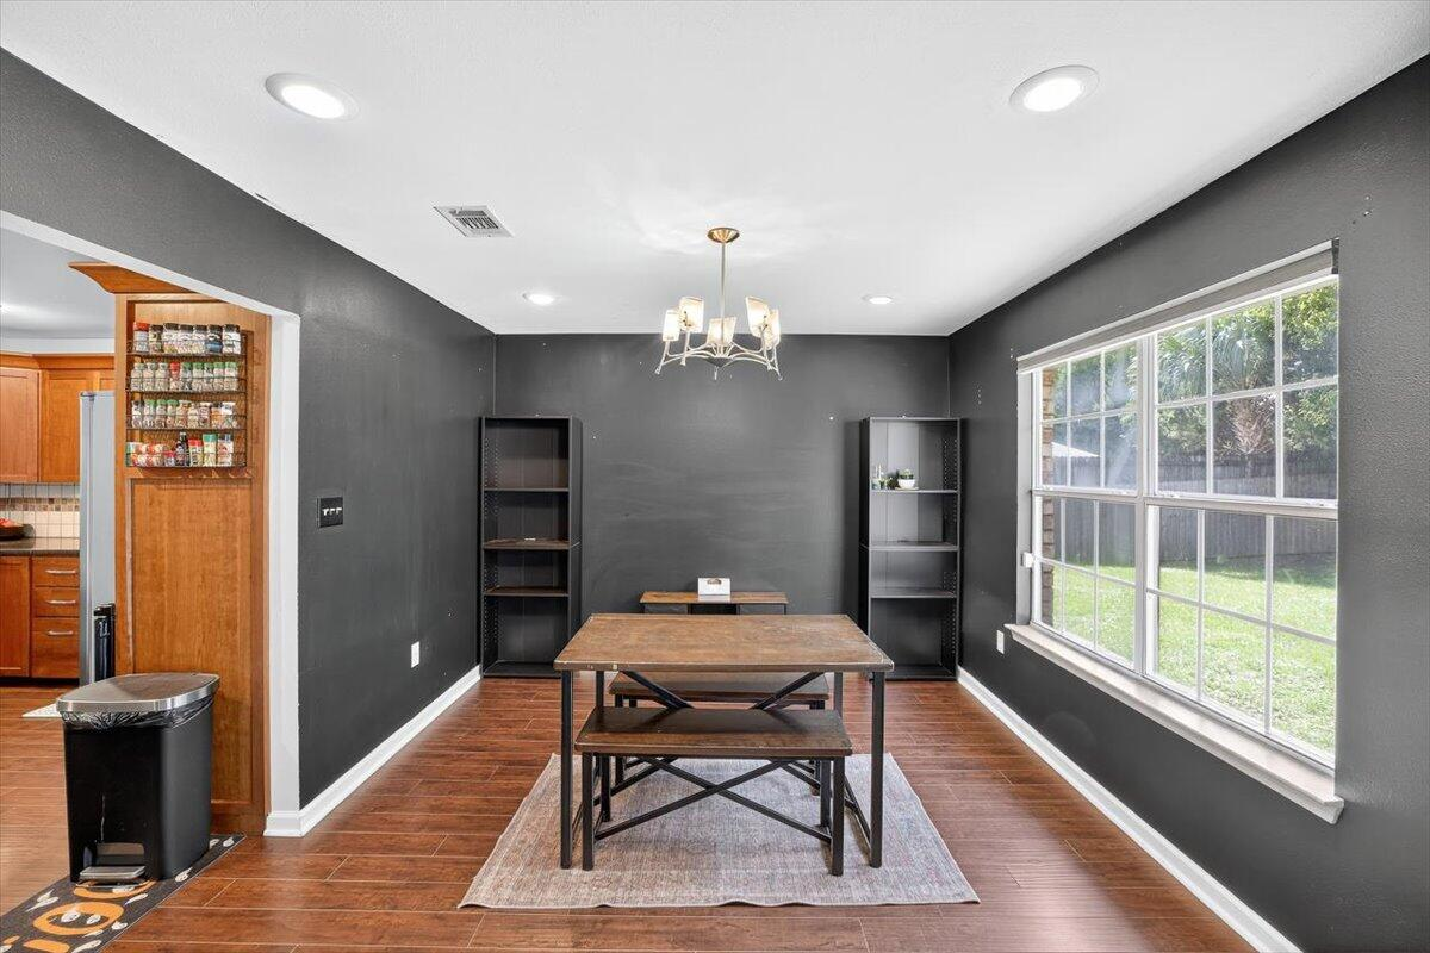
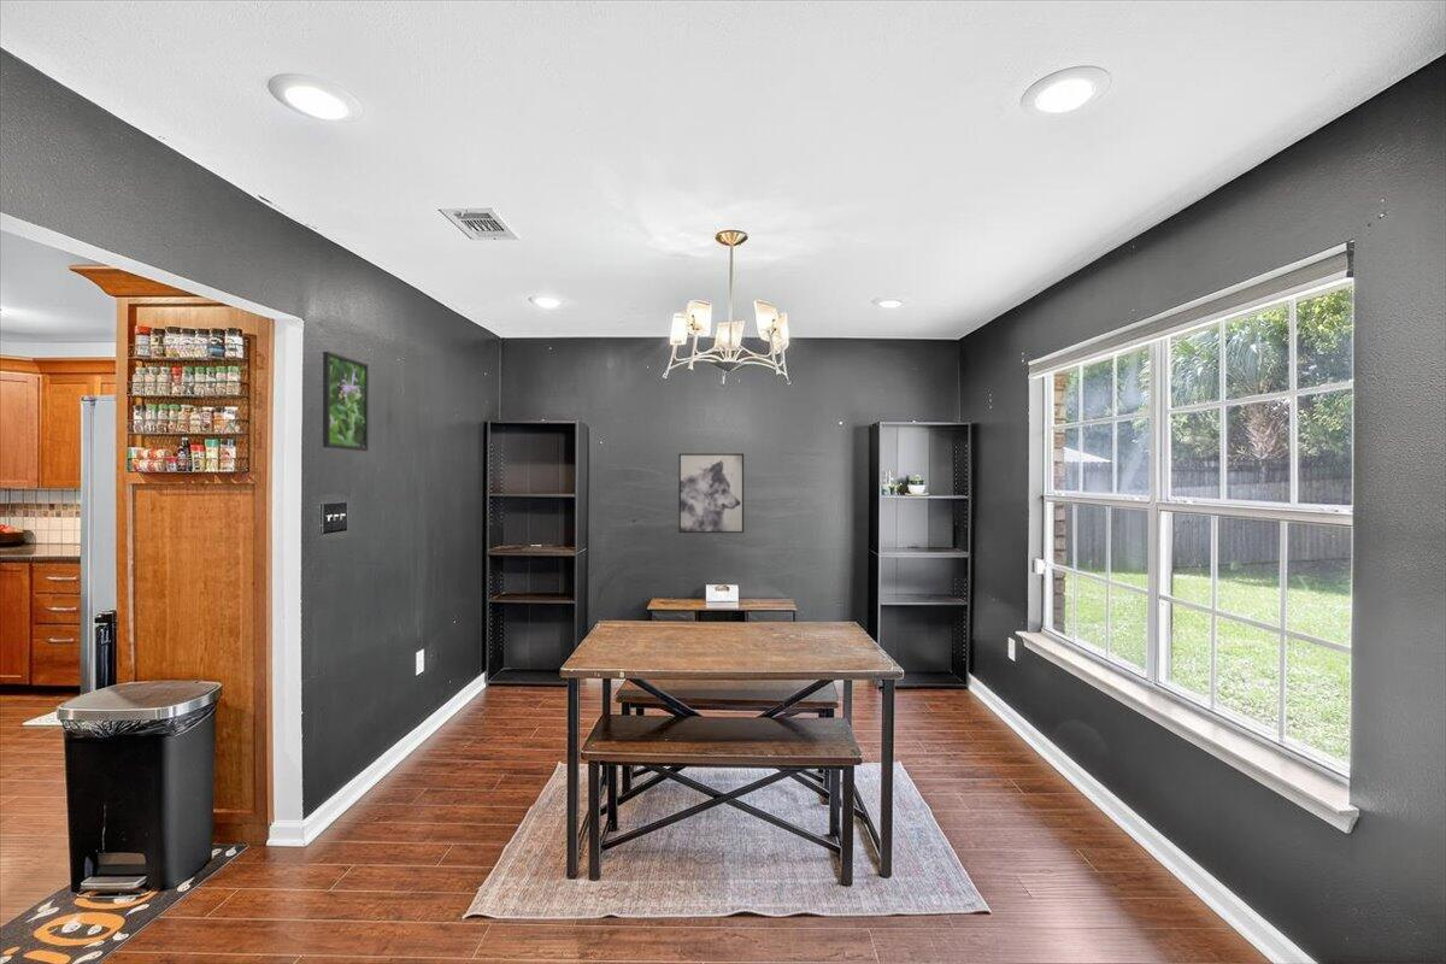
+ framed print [322,351,369,452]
+ wall art [677,452,745,534]
